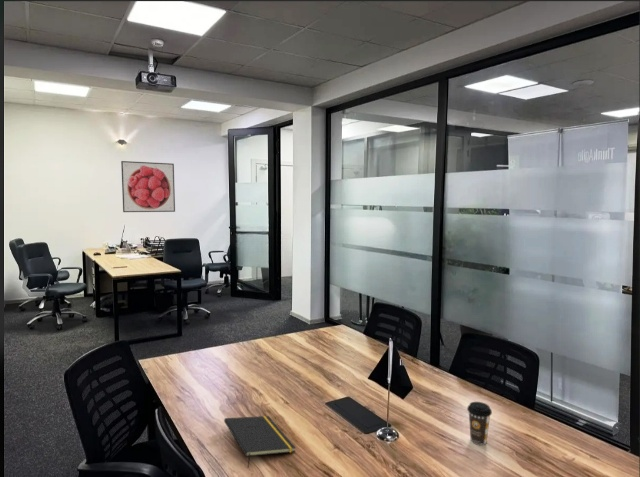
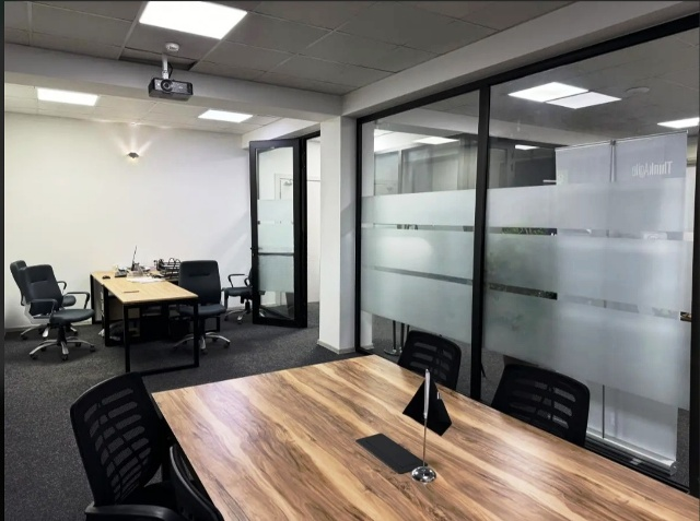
- coffee cup [466,401,493,446]
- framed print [120,160,176,213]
- notepad [223,415,297,469]
